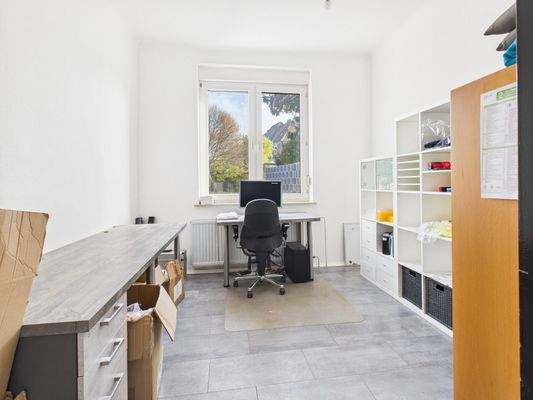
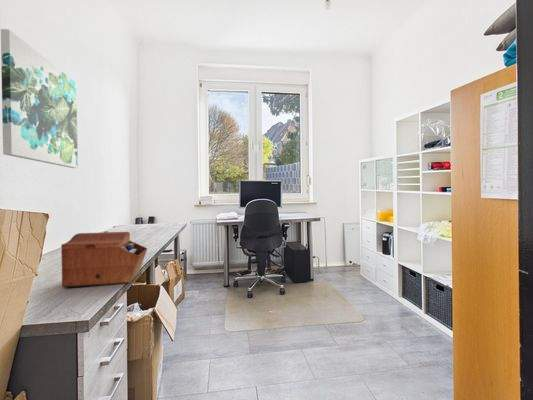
+ wall art [0,28,79,169]
+ sewing box [60,231,148,288]
